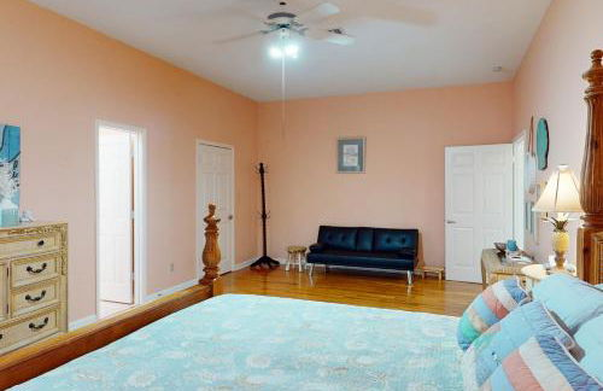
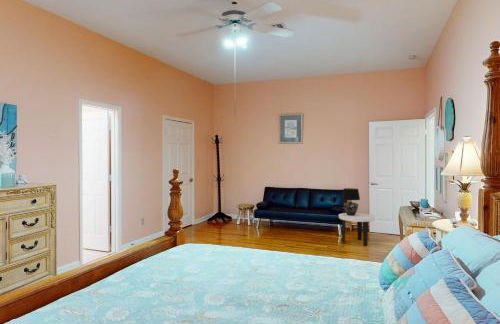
+ side table [338,212,376,247]
+ table lamp [341,187,361,216]
